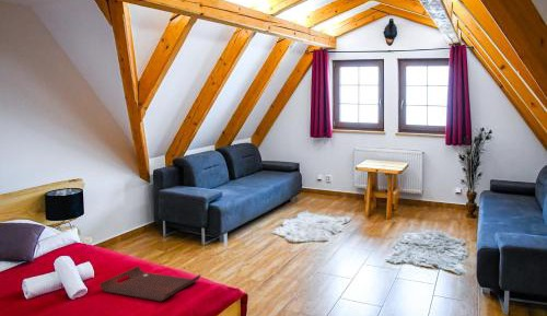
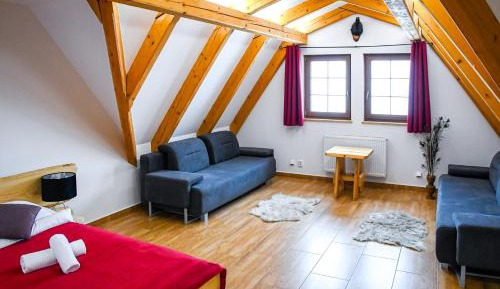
- serving tray [98,265,201,302]
